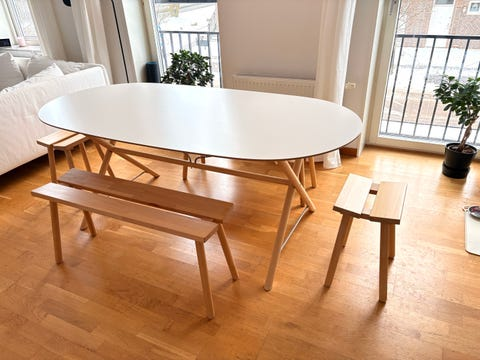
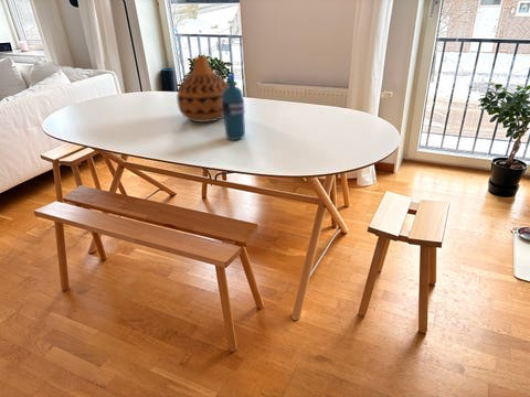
+ water bottle [222,73,246,141]
+ vase [176,55,229,124]
